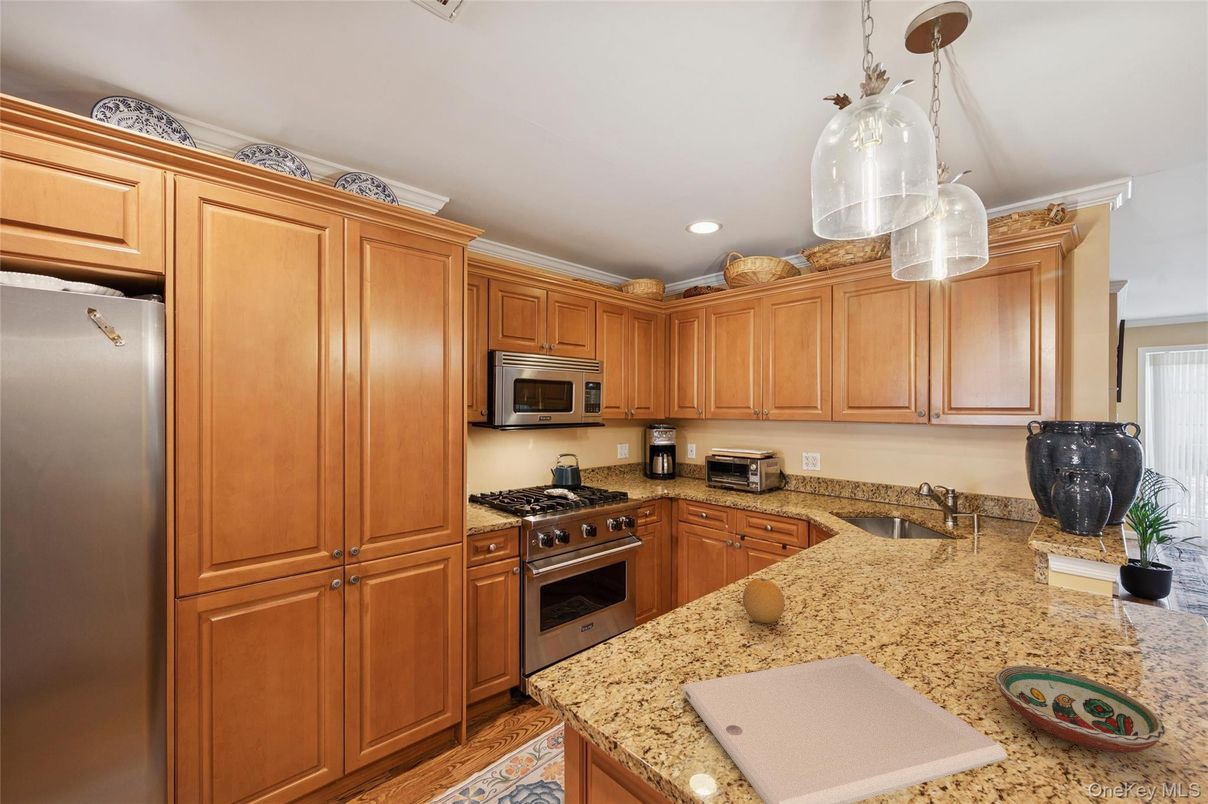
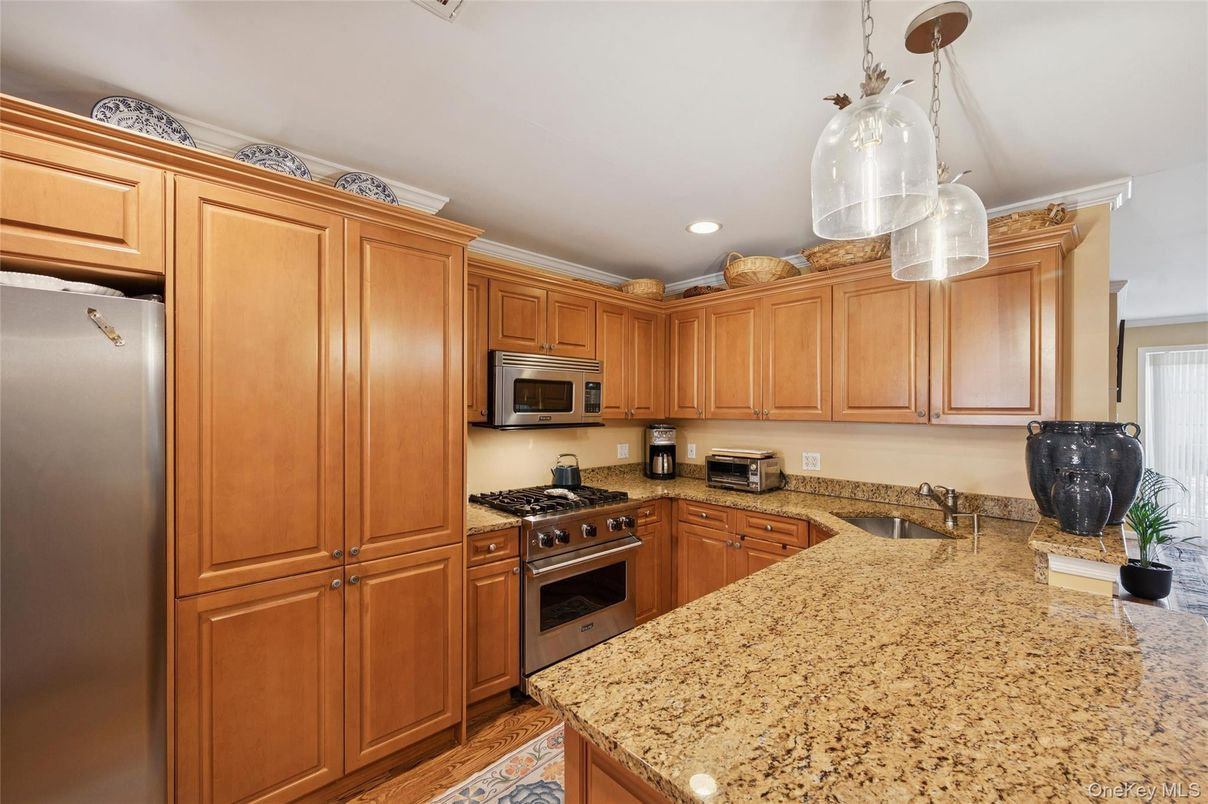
- decorative bowl [994,664,1166,753]
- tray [681,653,1008,804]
- fruit [742,577,786,624]
